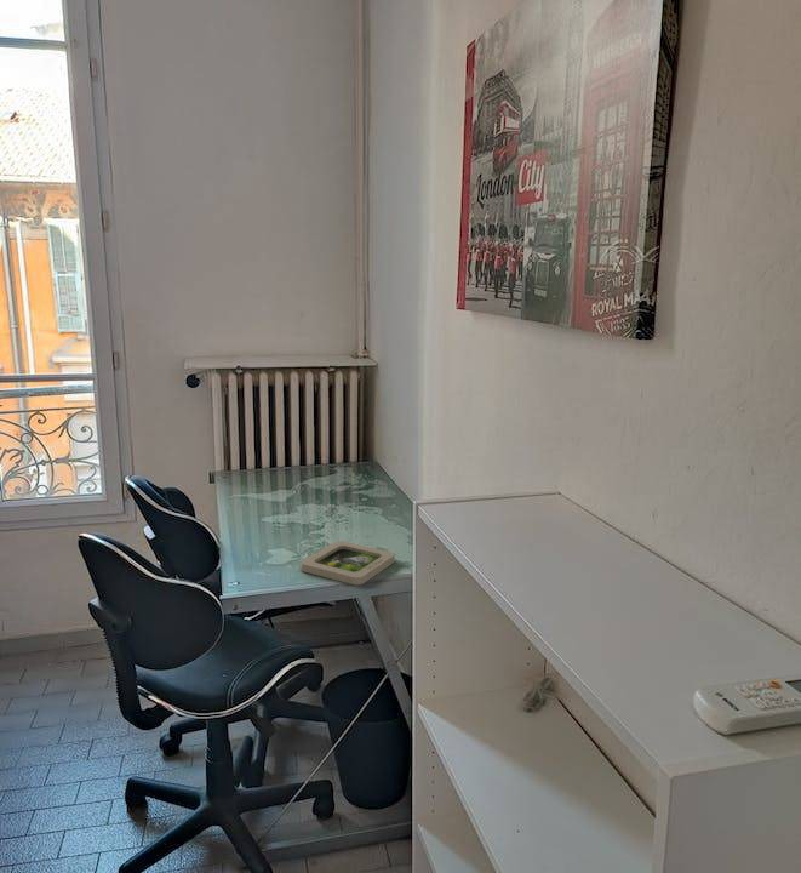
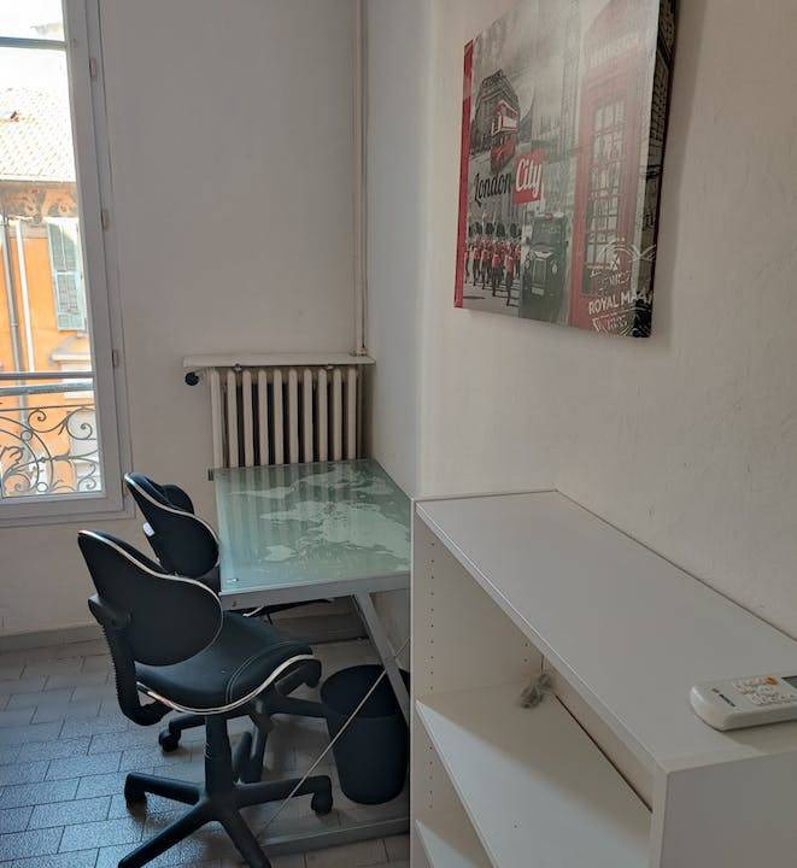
- picture frame [299,540,395,586]
